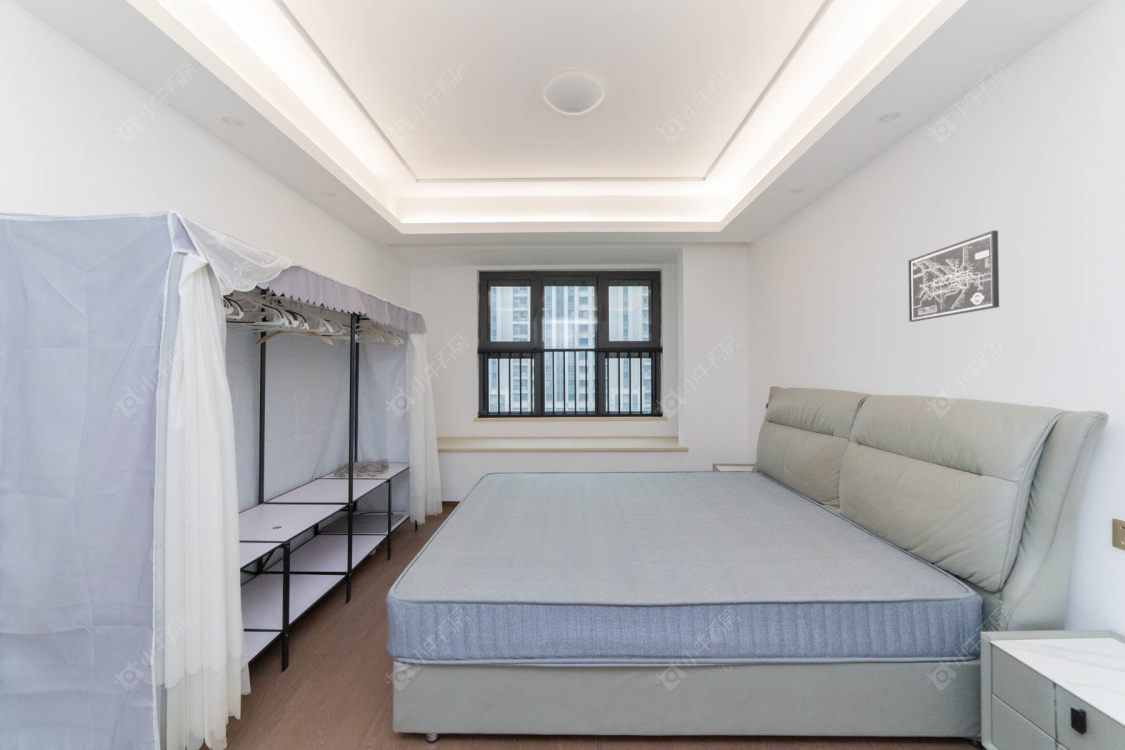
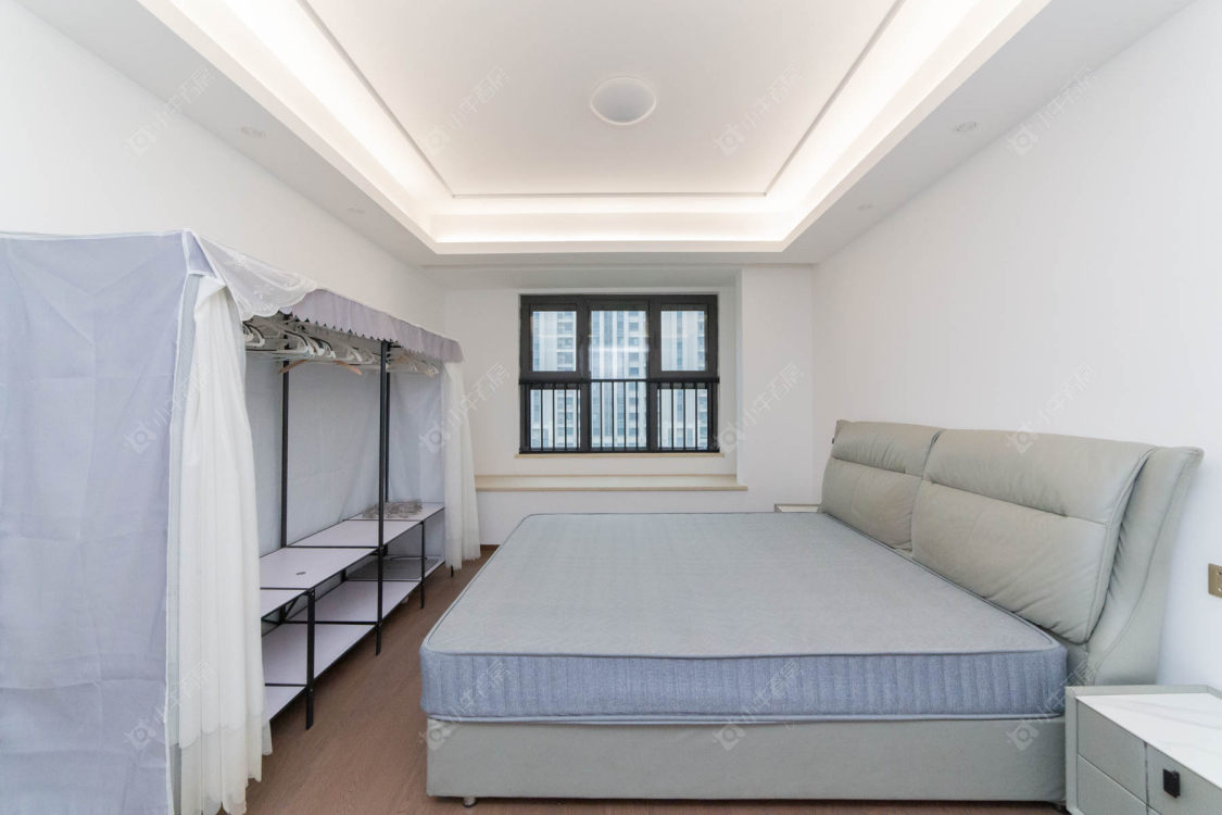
- wall art [907,230,1000,323]
